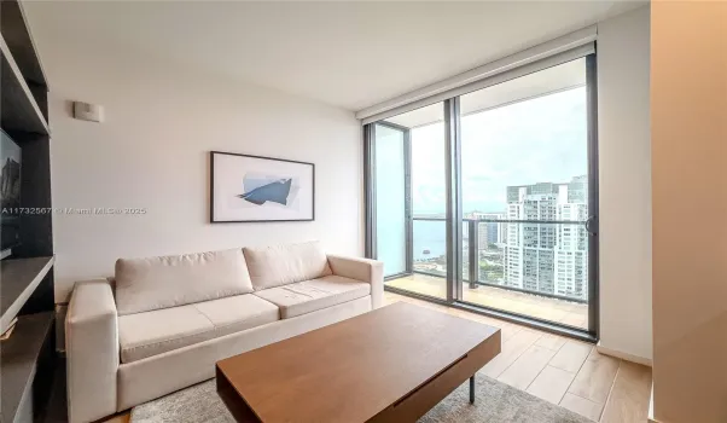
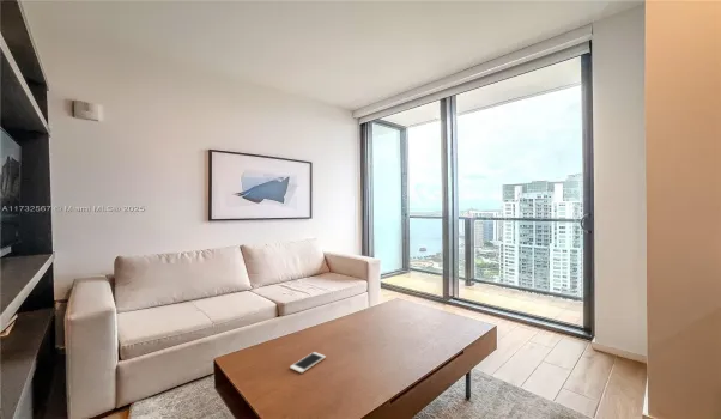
+ cell phone [289,351,327,374]
